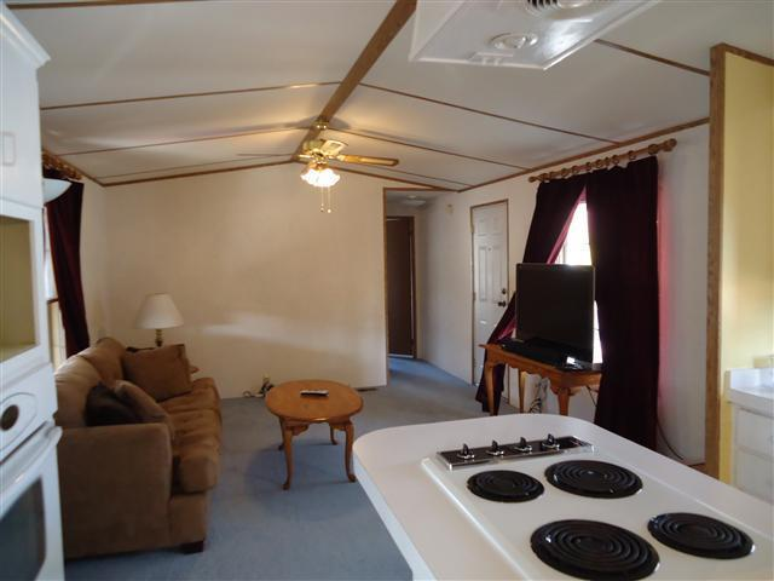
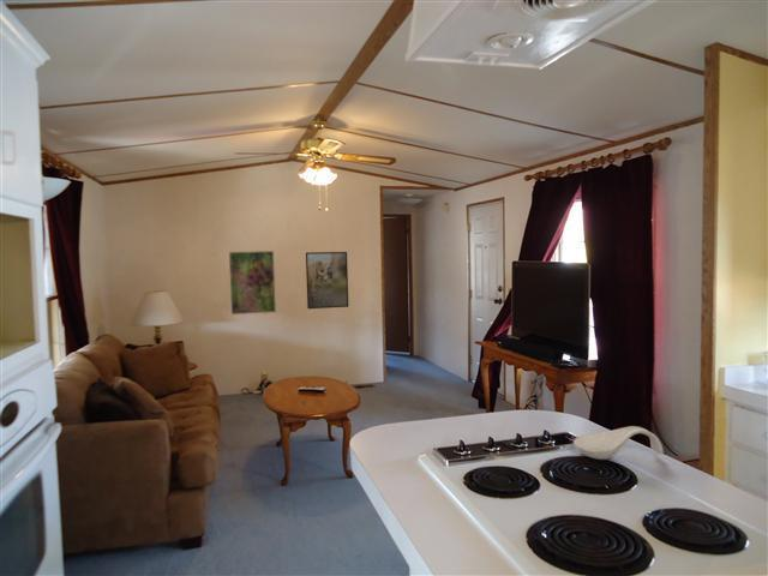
+ spoon rest [572,425,665,461]
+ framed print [305,251,349,310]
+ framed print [228,250,277,316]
